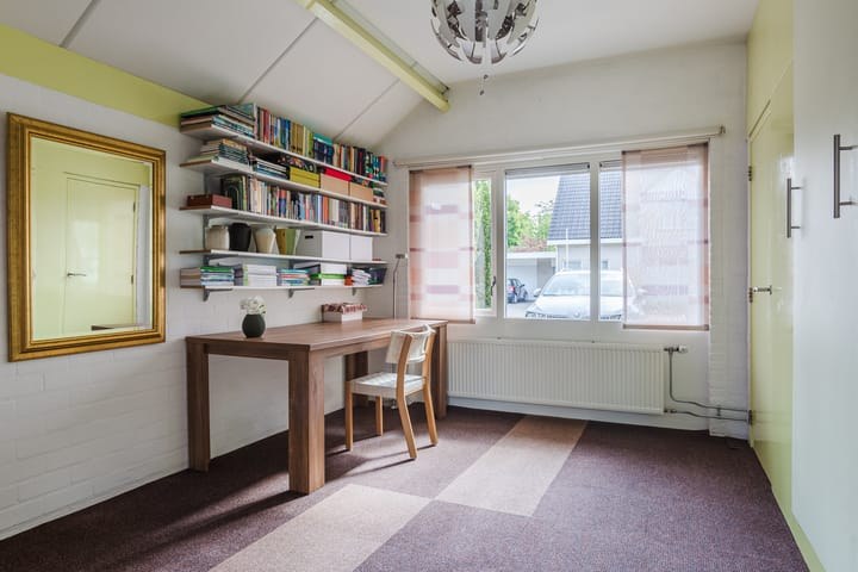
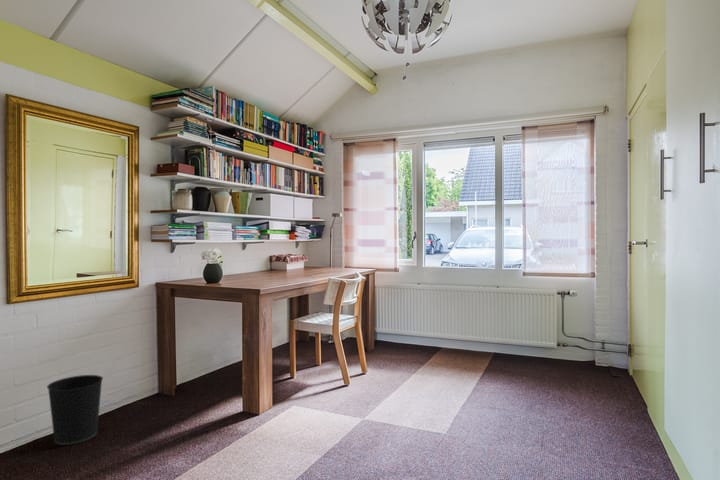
+ wastebasket [46,374,104,446]
